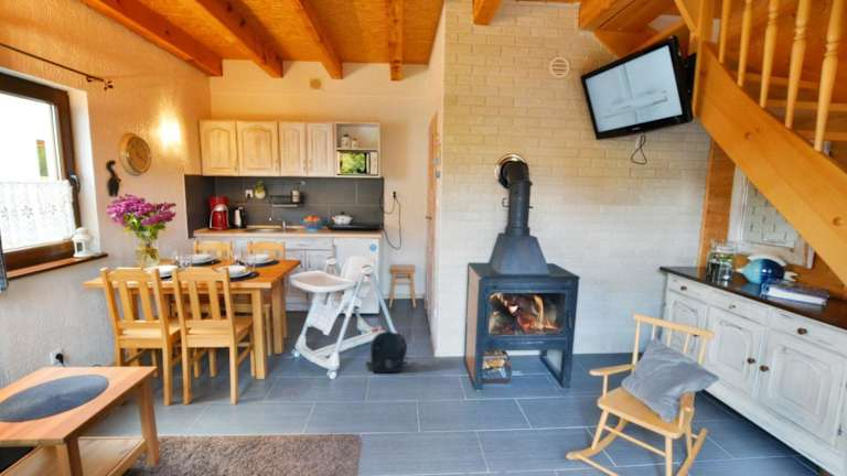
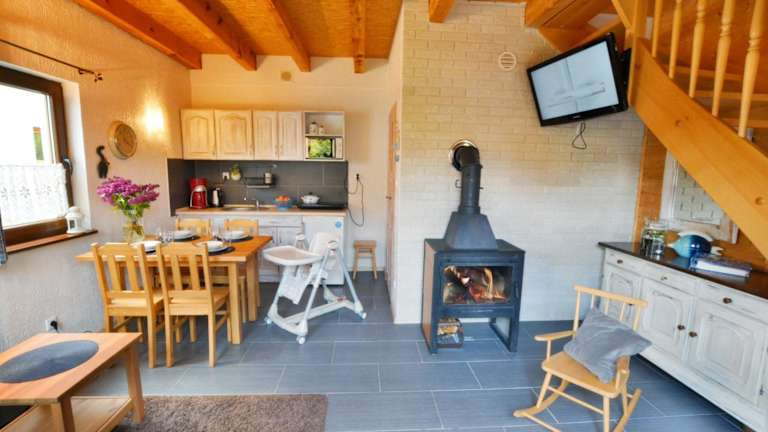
- backpack [365,331,408,375]
